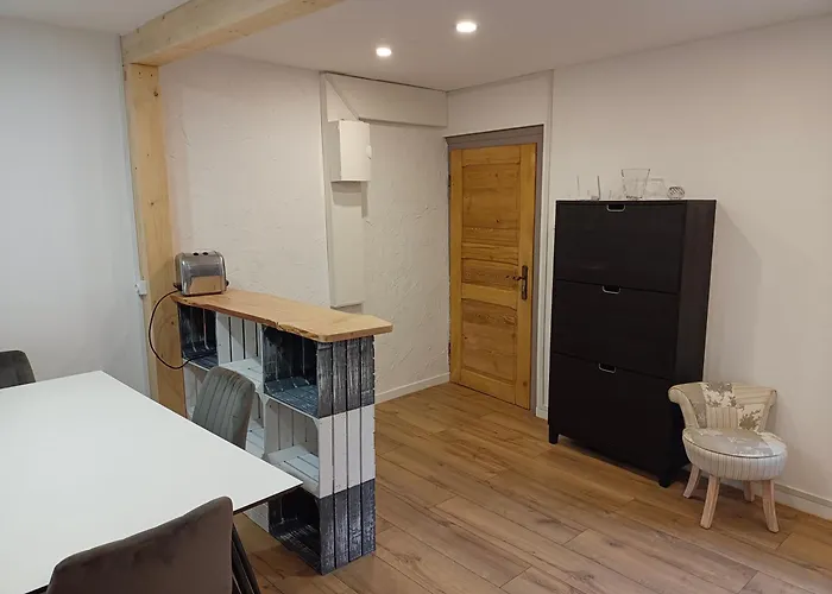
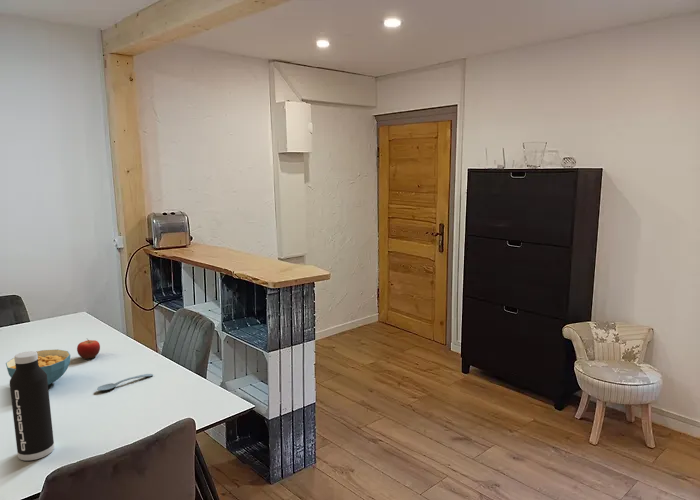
+ cereal bowl [5,348,71,386]
+ spoon [96,373,154,392]
+ water bottle [9,350,55,462]
+ fruit [76,339,101,360]
